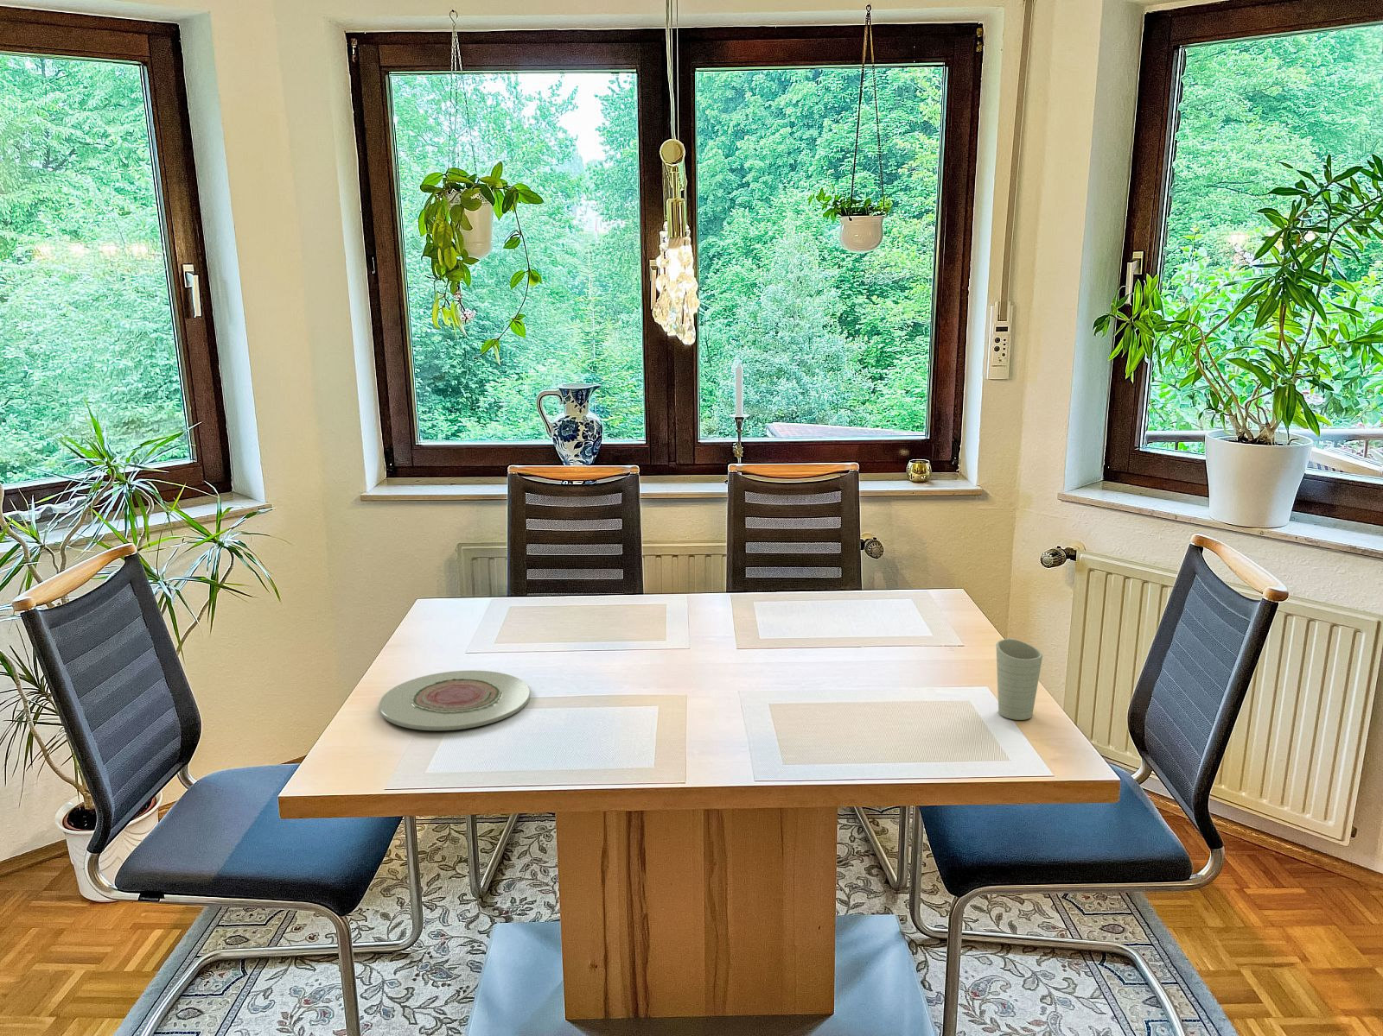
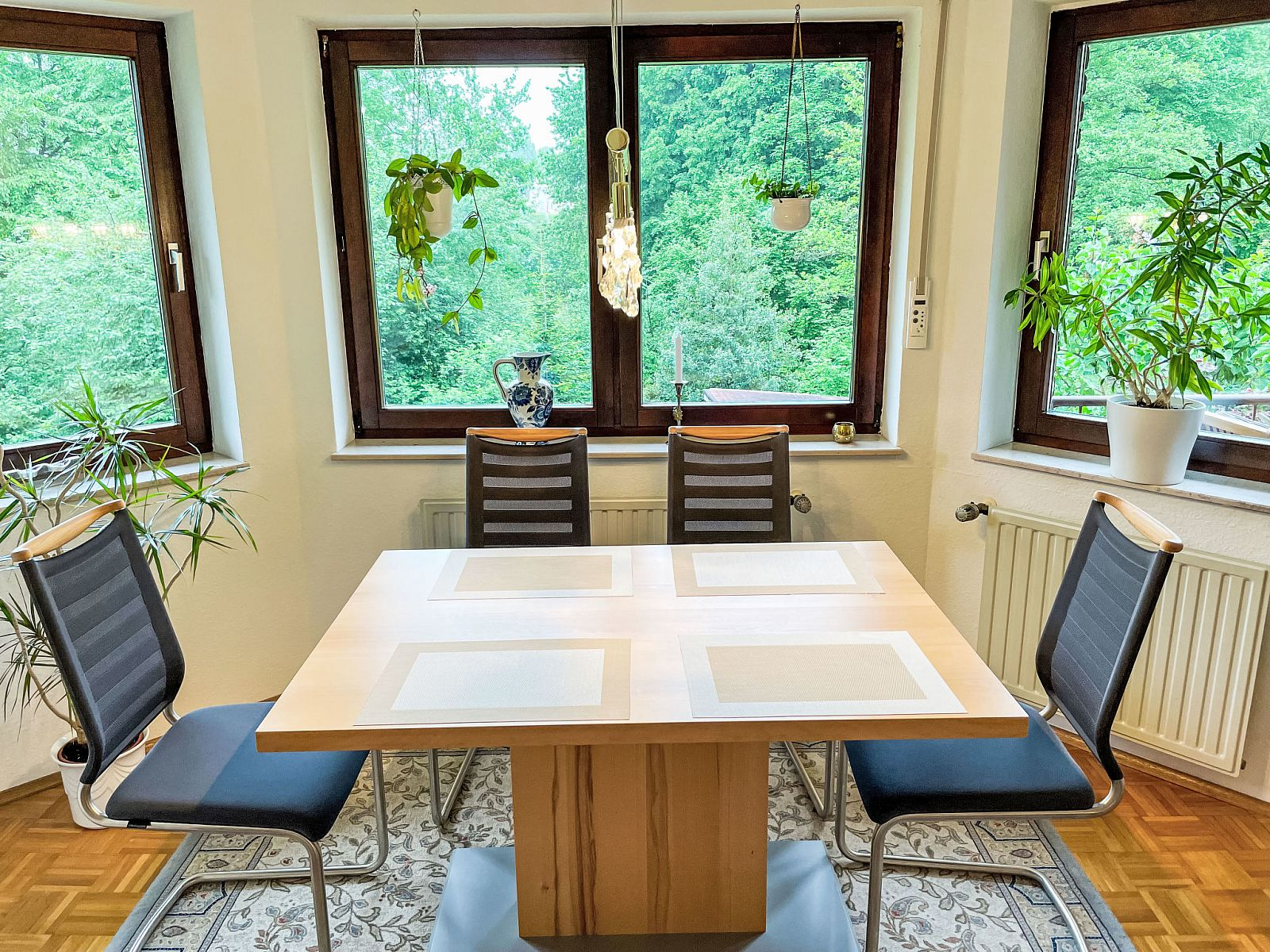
- plate [379,670,530,731]
- cup [995,638,1043,720]
